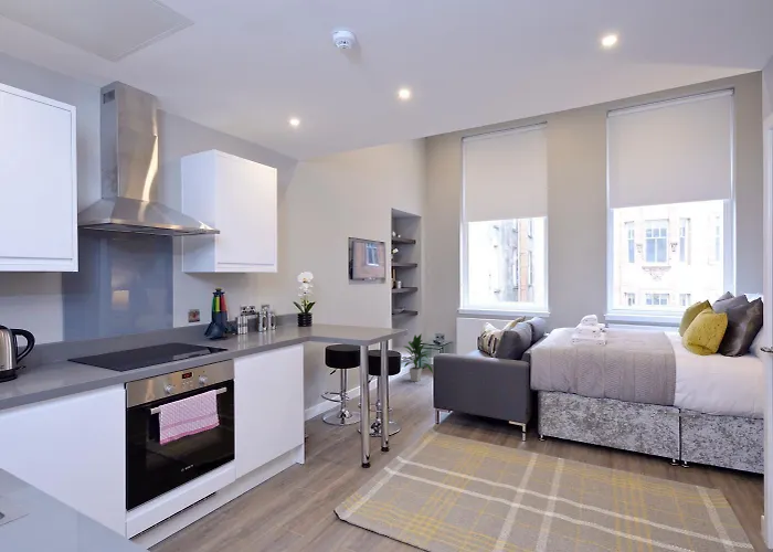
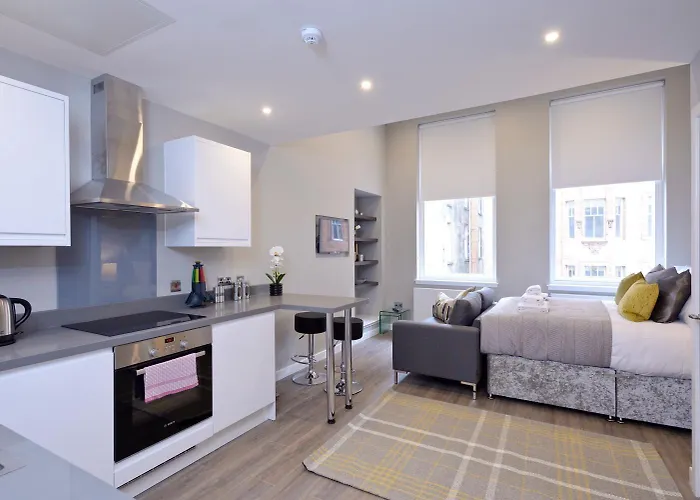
- indoor plant [401,332,434,383]
